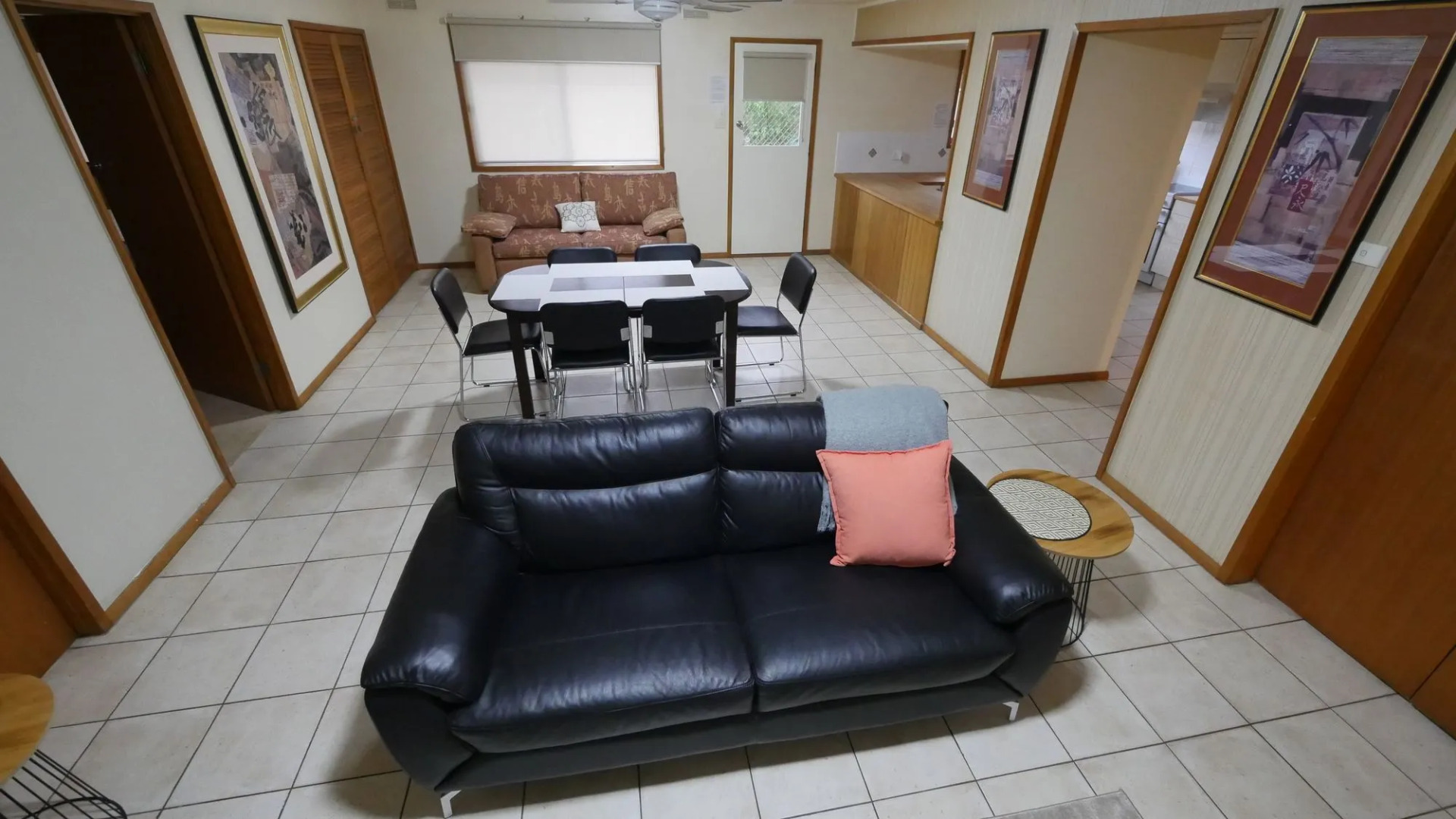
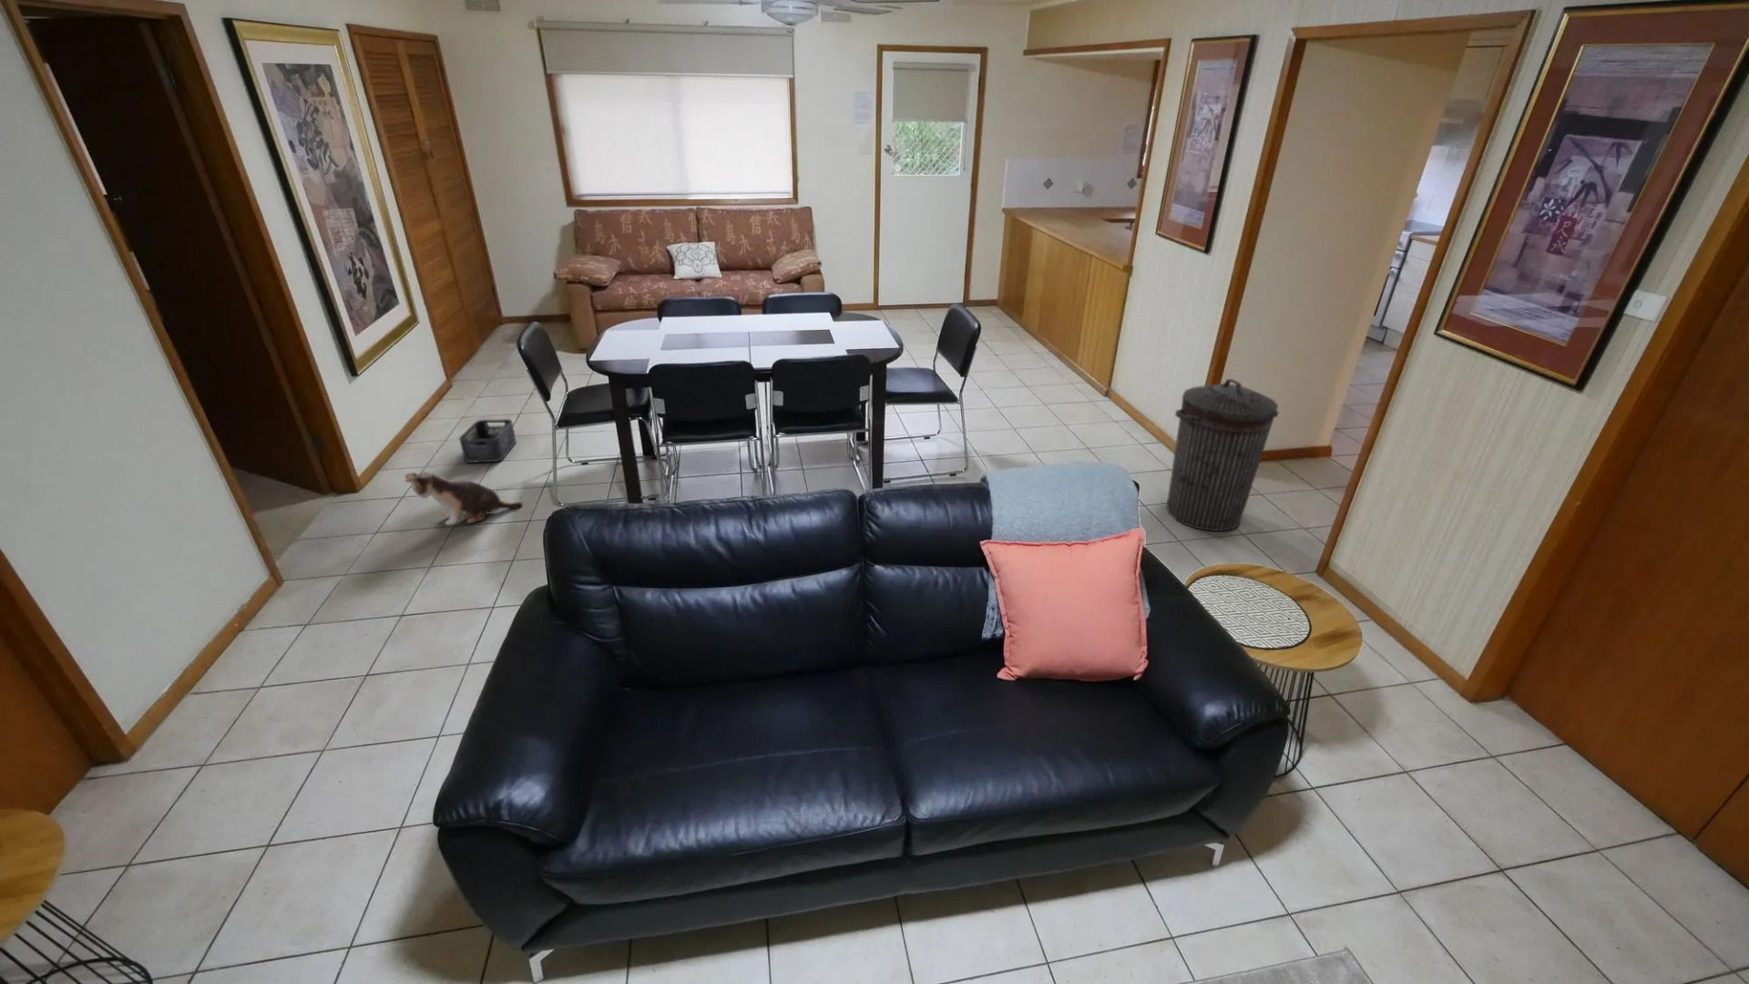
+ plush toy [404,471,524,526]
+ storage bin [458,418,518,464]
+ trash can [1166,378,1279,532]
